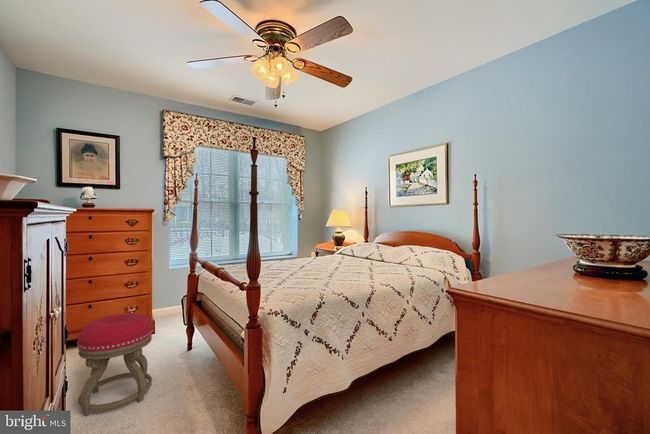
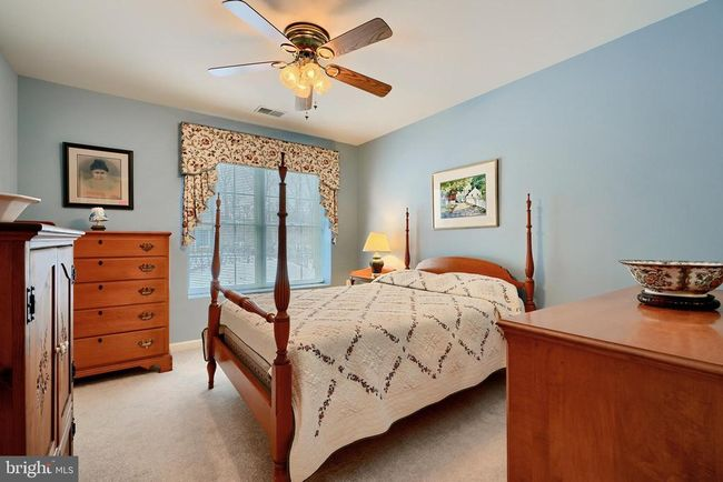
- stool [76,312,154,417]
